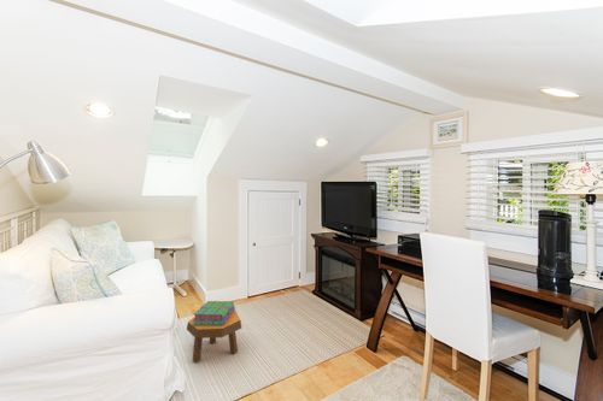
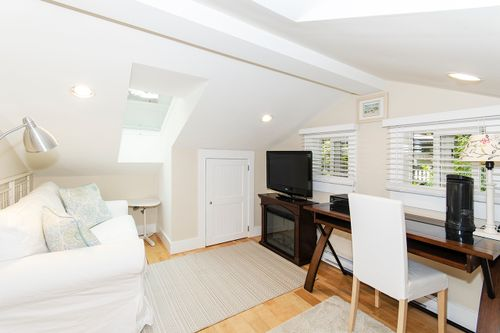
- footstool [186,309,242,364]
- stack of books [193,300,236,325]
